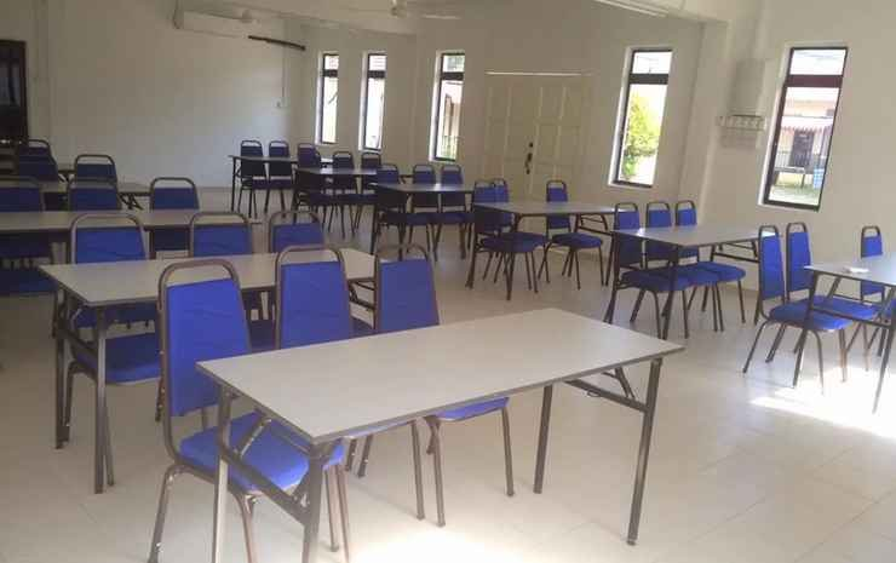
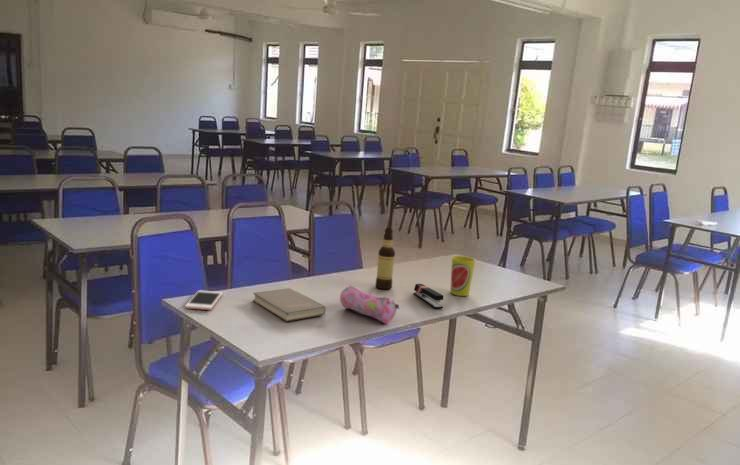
+ stapler [413,283,444,310]
+ pencil case [339,284,400,324]
+ book [252,287,327,323]
+ bottle [374,227,396,290]
+ cup [449,255,476,297]
+ cell phone [184,289,223,311]
